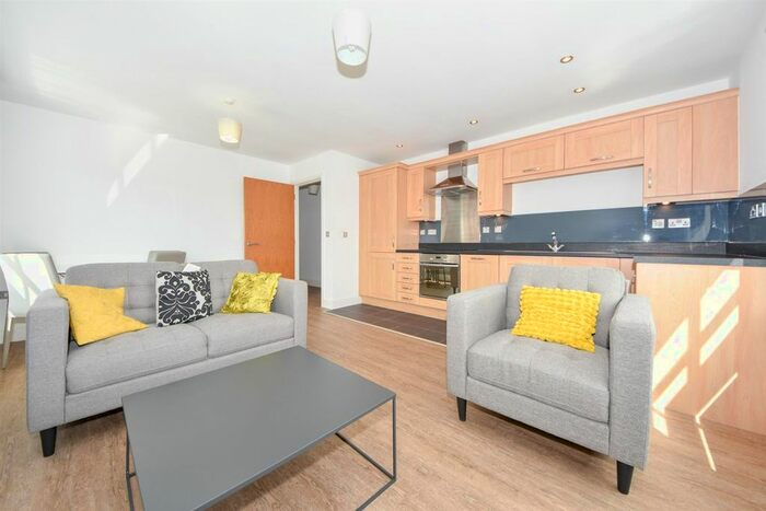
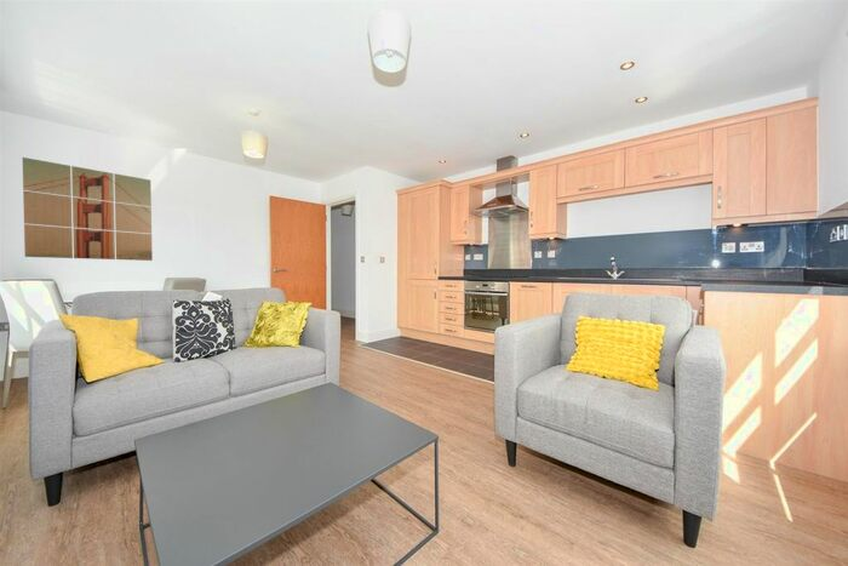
+ wall art [22,156,154,262]
